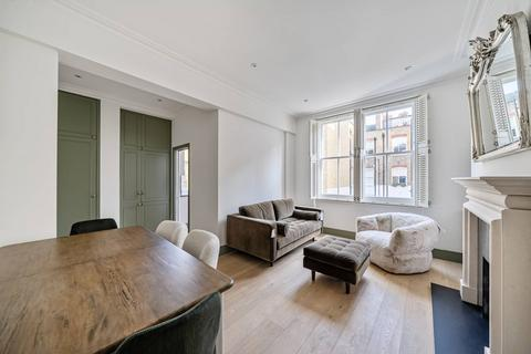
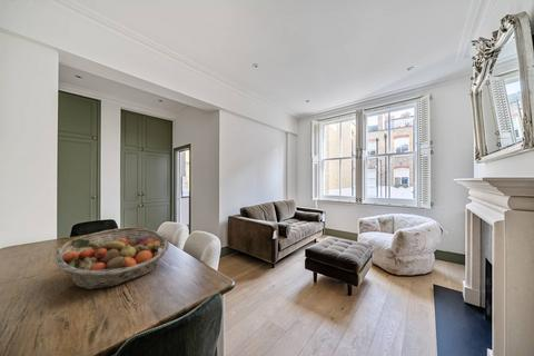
+ fruit basket [53,226,170,290]
